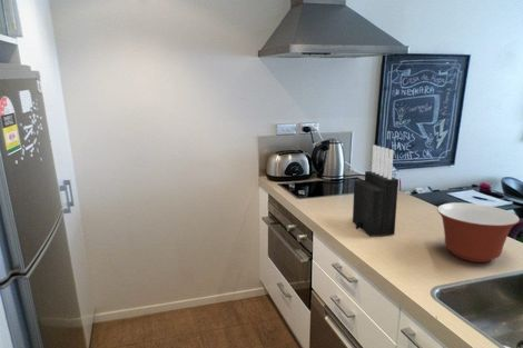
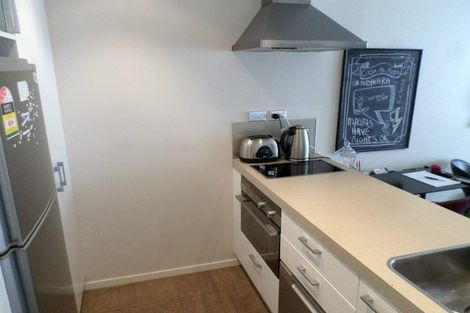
- knife block [352,145,399,238]
- mixing bowl [436,201,521,264]
